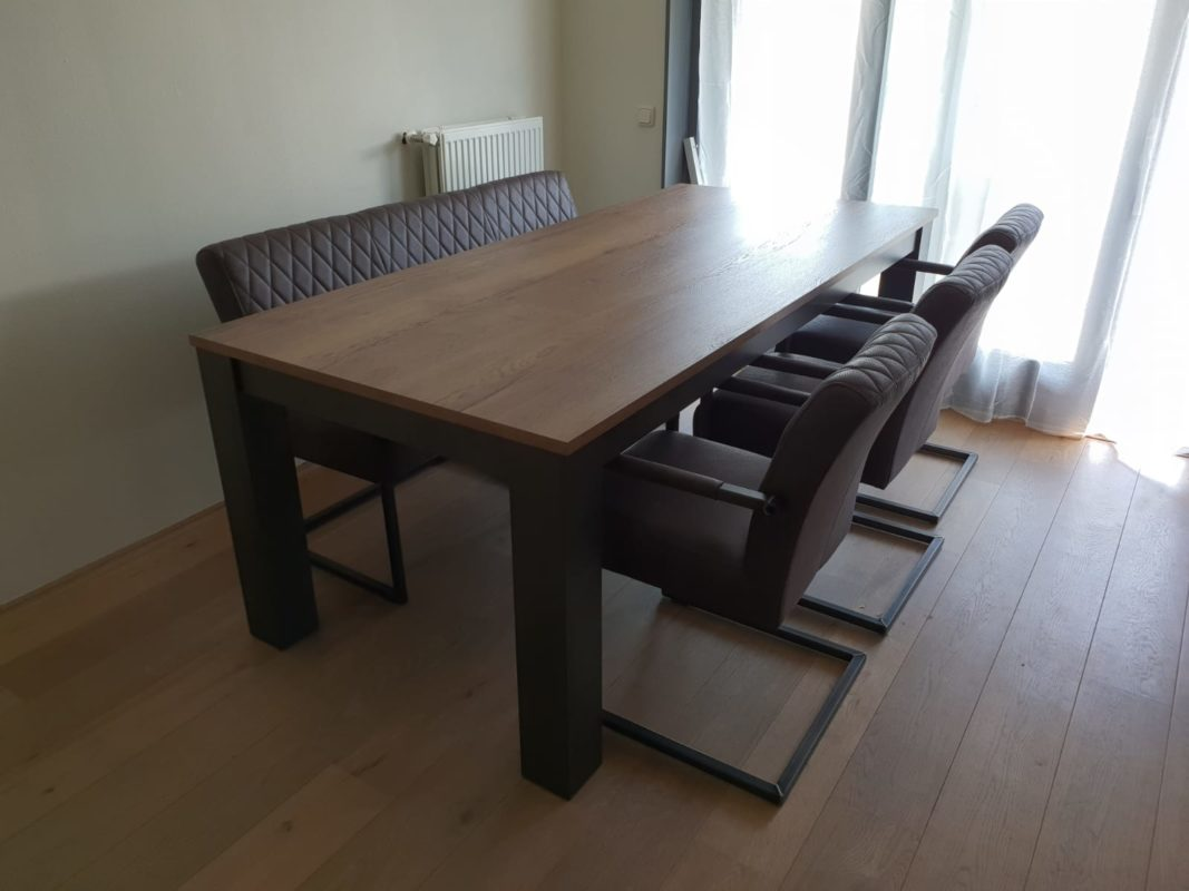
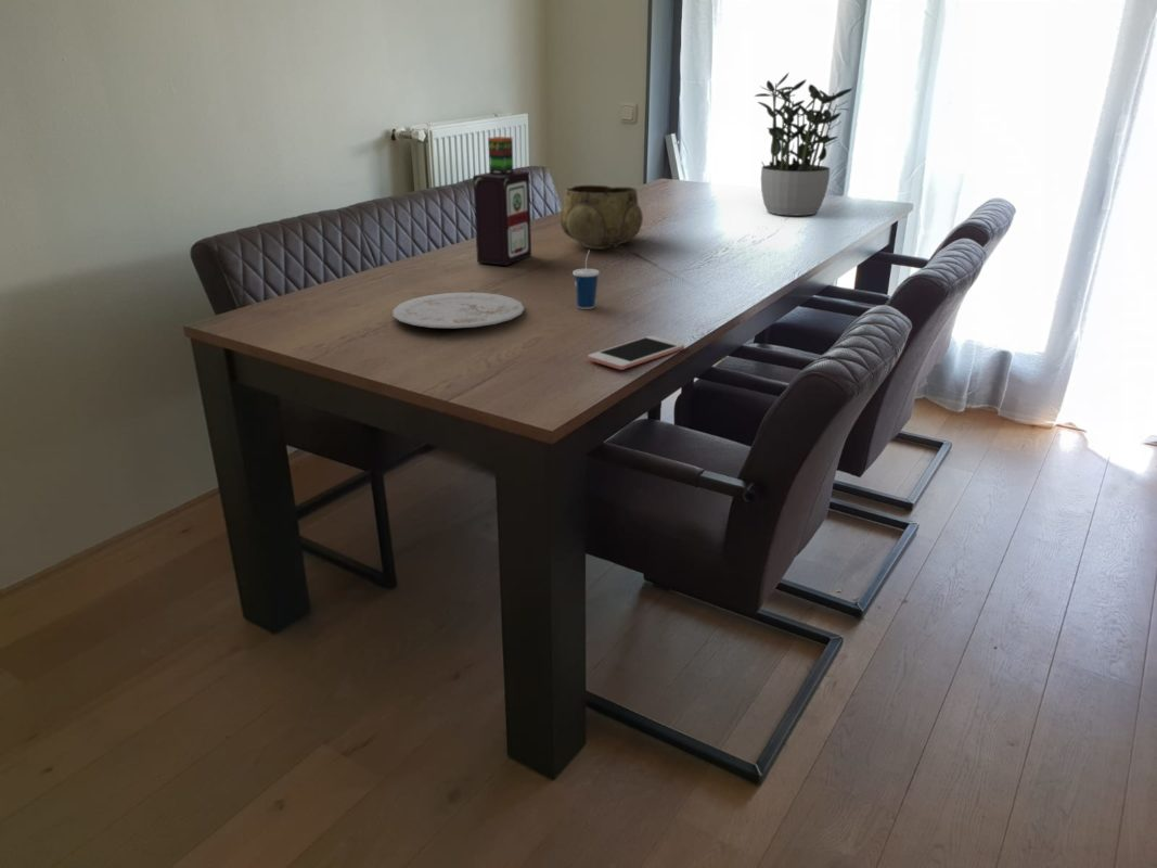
+ plate [391,292,526,329]
+ bottle [472,136,532,267]
+ cup [571,248,601,310]
+ potted plant [753,72,854,217]
+ decorative bowl [558,184,644,250]
+ cell phone [587,335,685,371]
